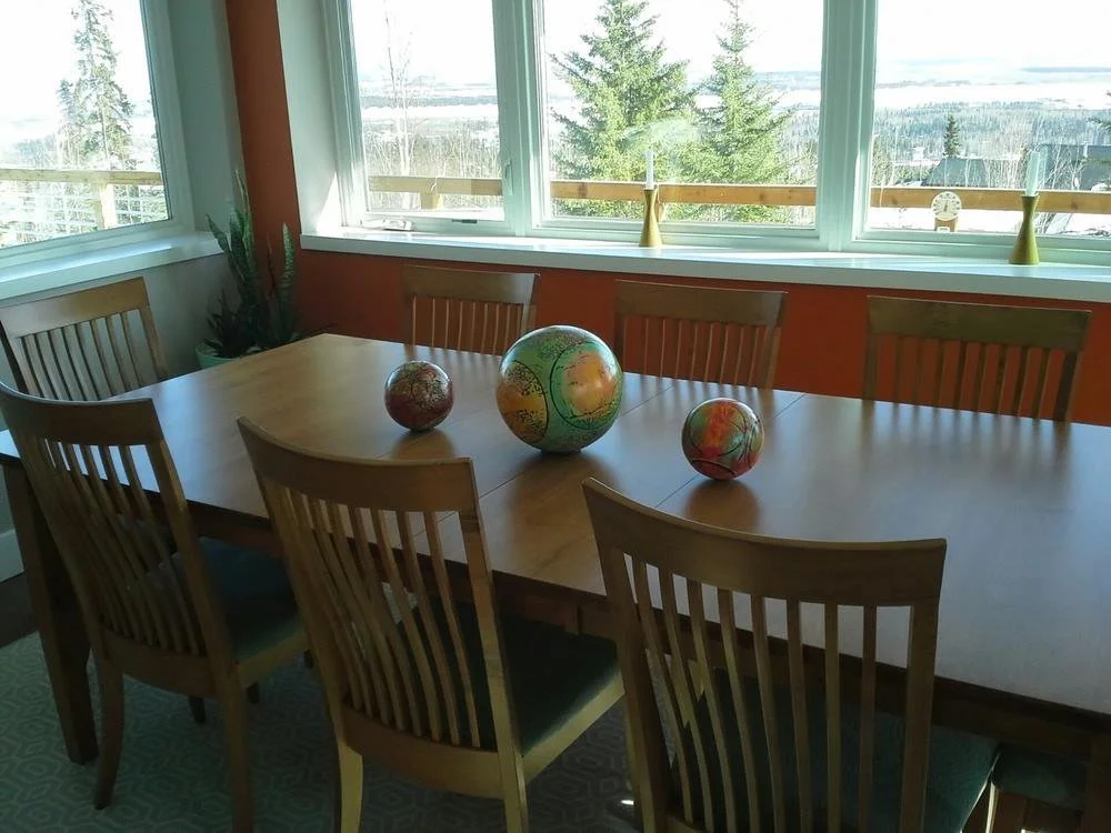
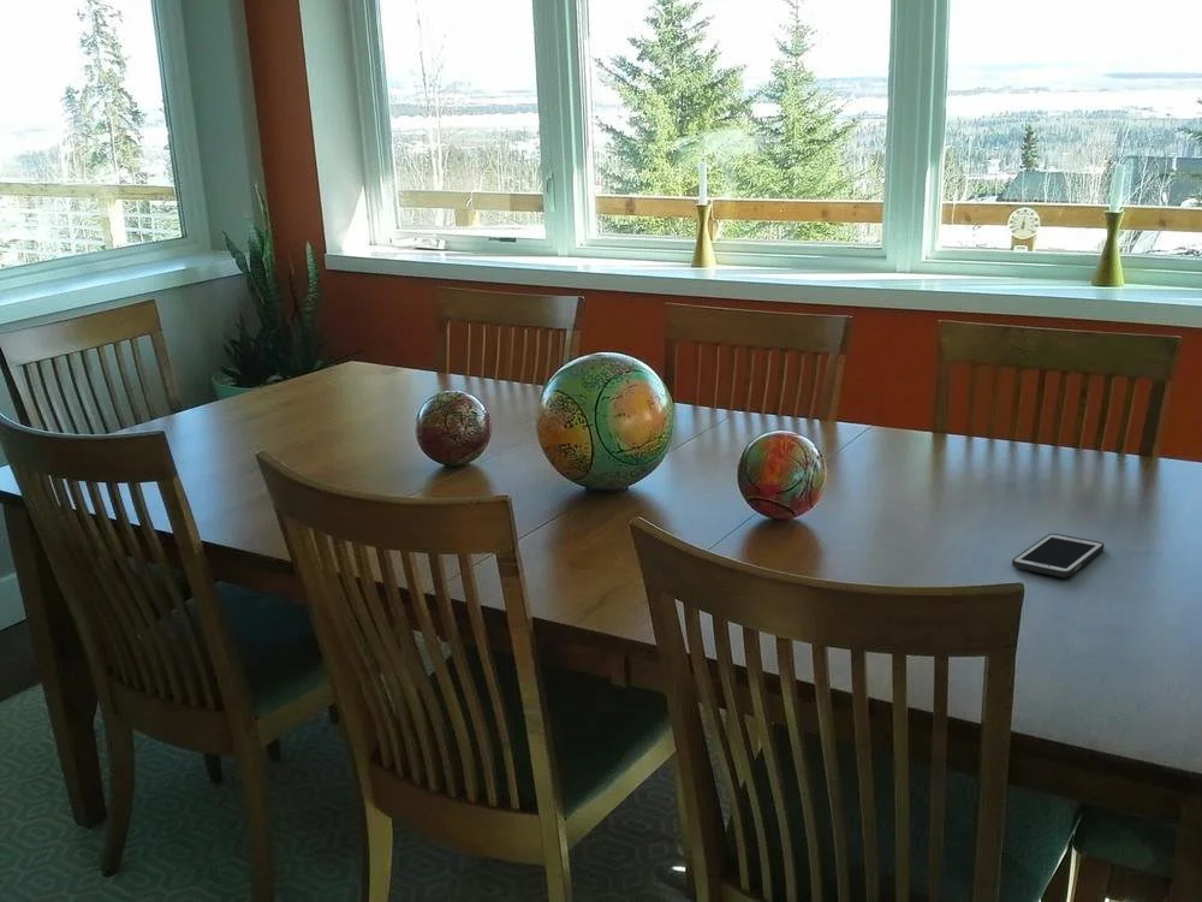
+ cell phone [1011,533,1105,578]
